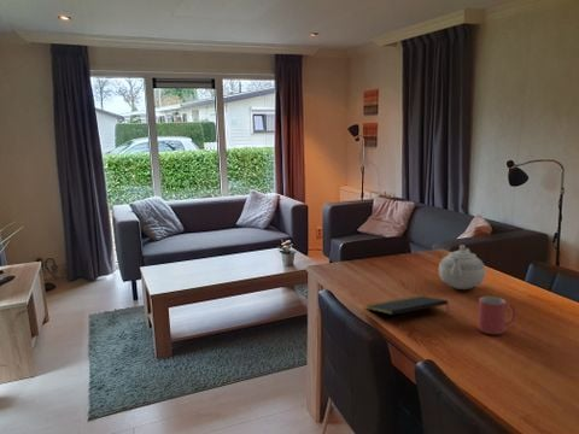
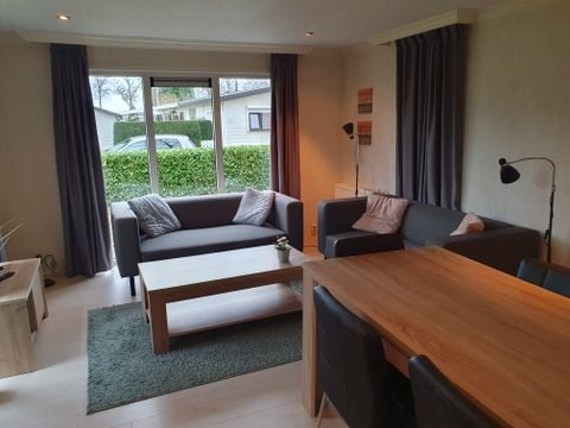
- mug [476,295,516,335]
- notepad [365,294,450,316]
- teapot [438,244,486,291]
